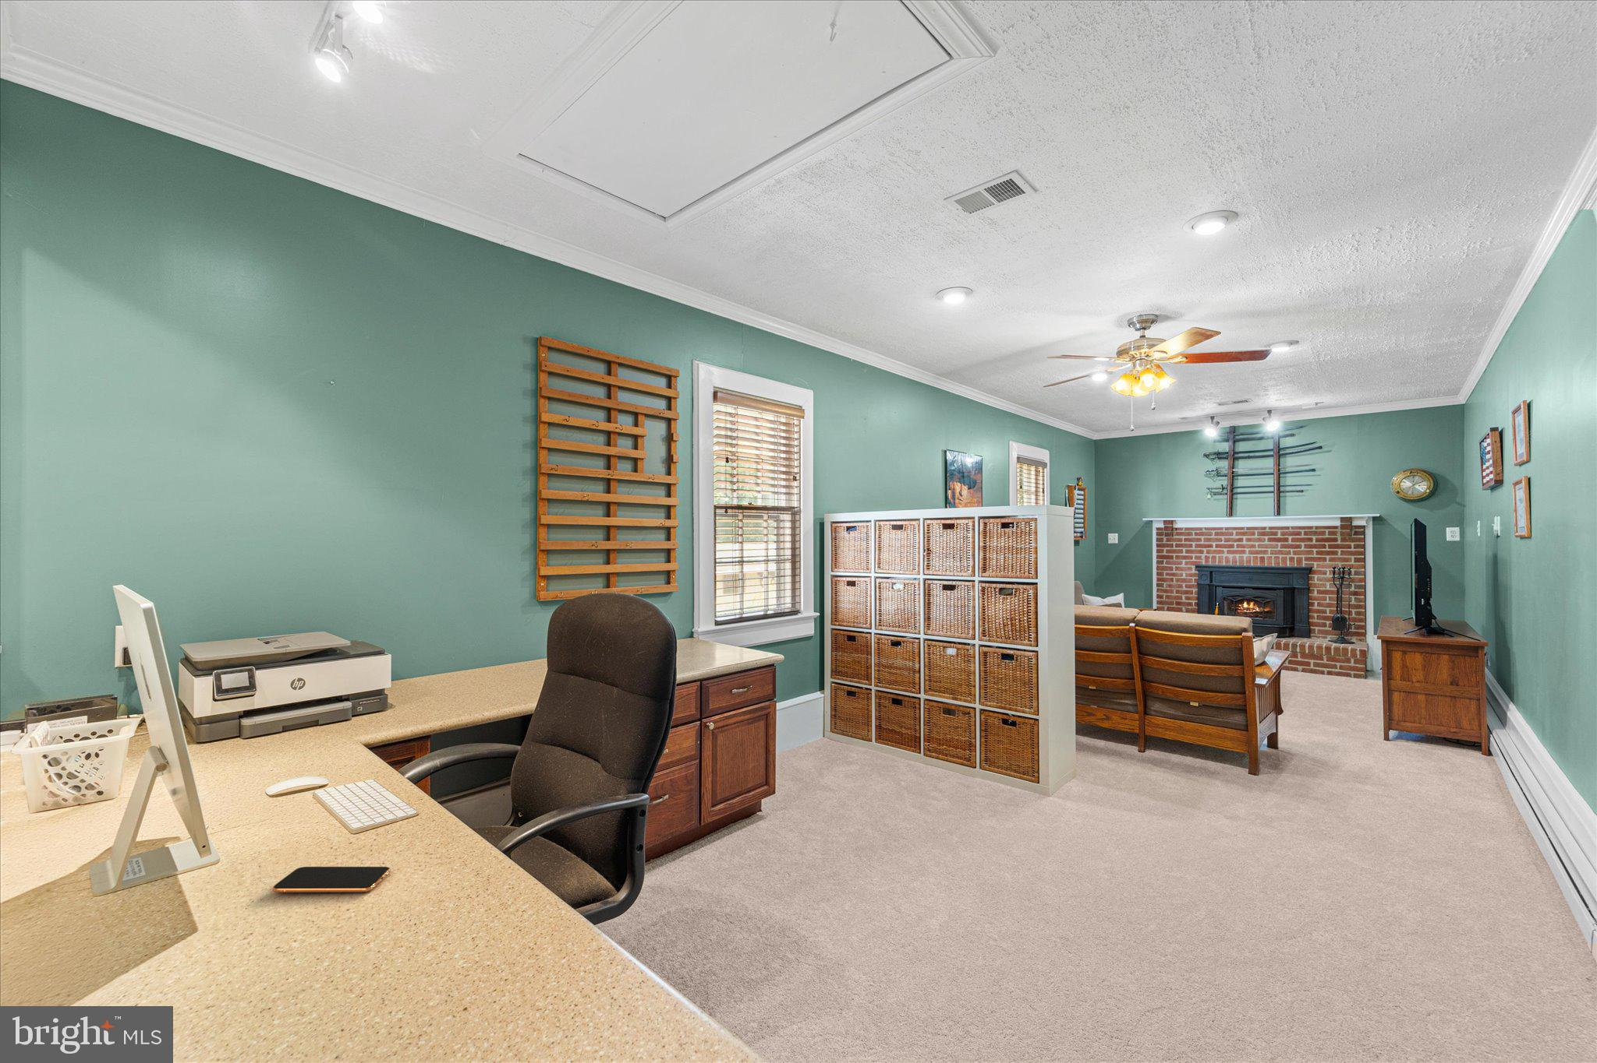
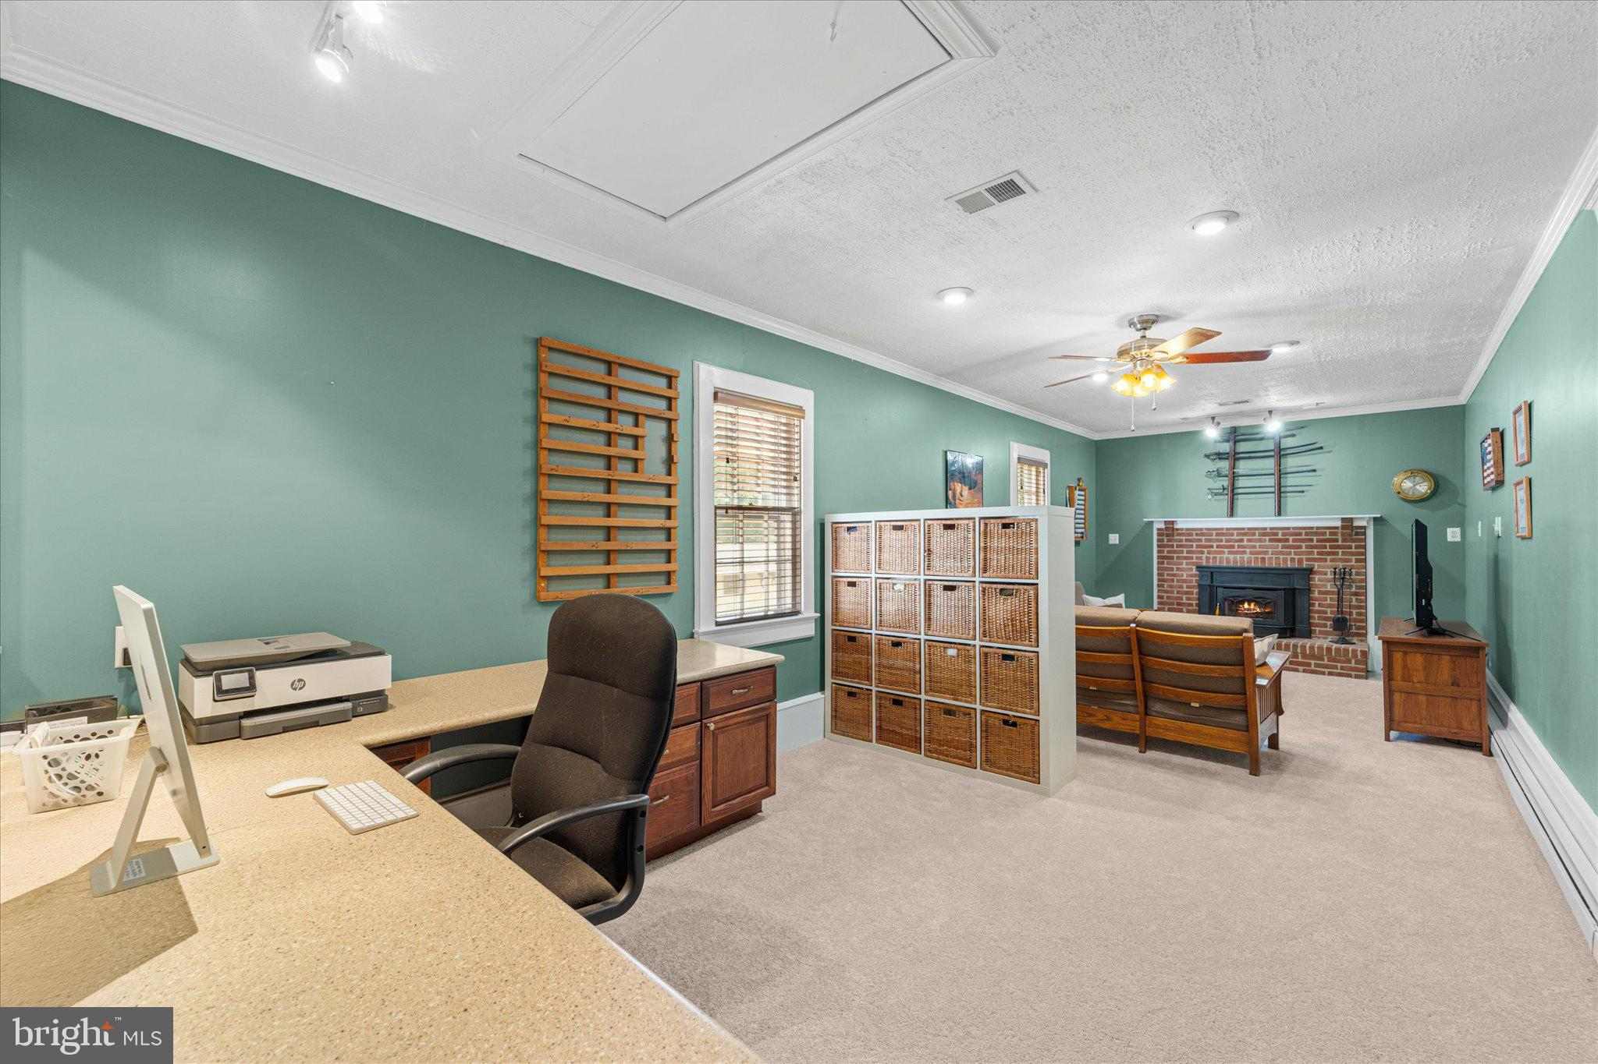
- smartphone [272,866,392,893]
